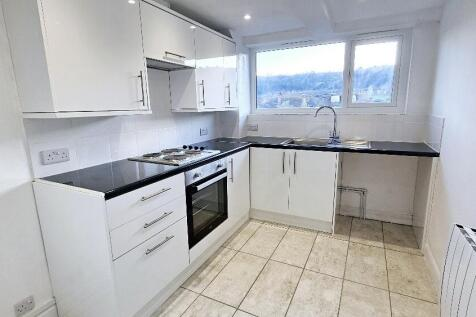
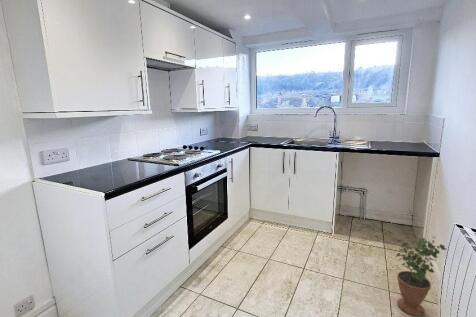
+ potted plant [395,235,448,317]
